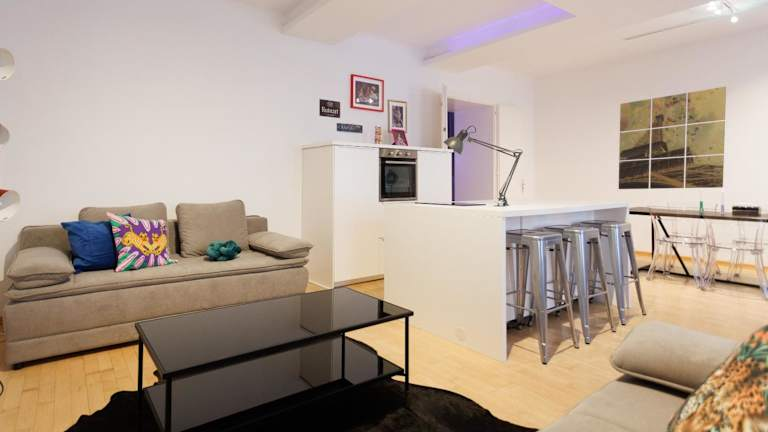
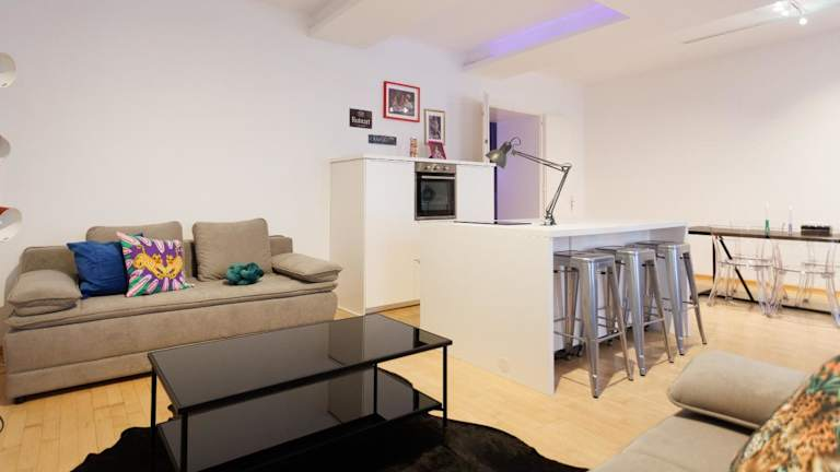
- wall art [618,86,727,190]
